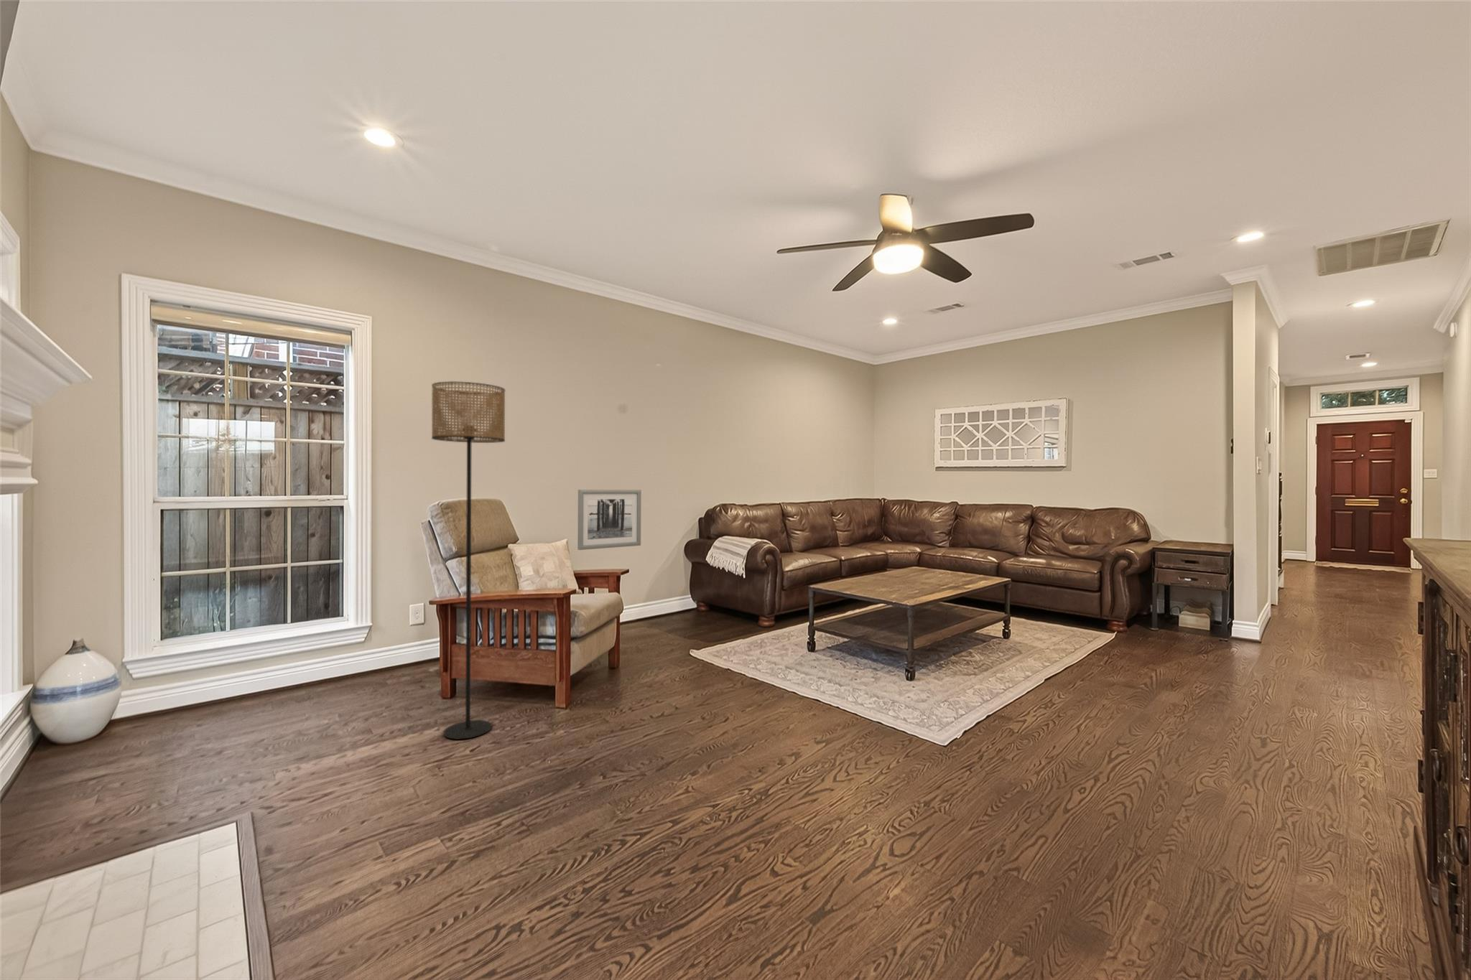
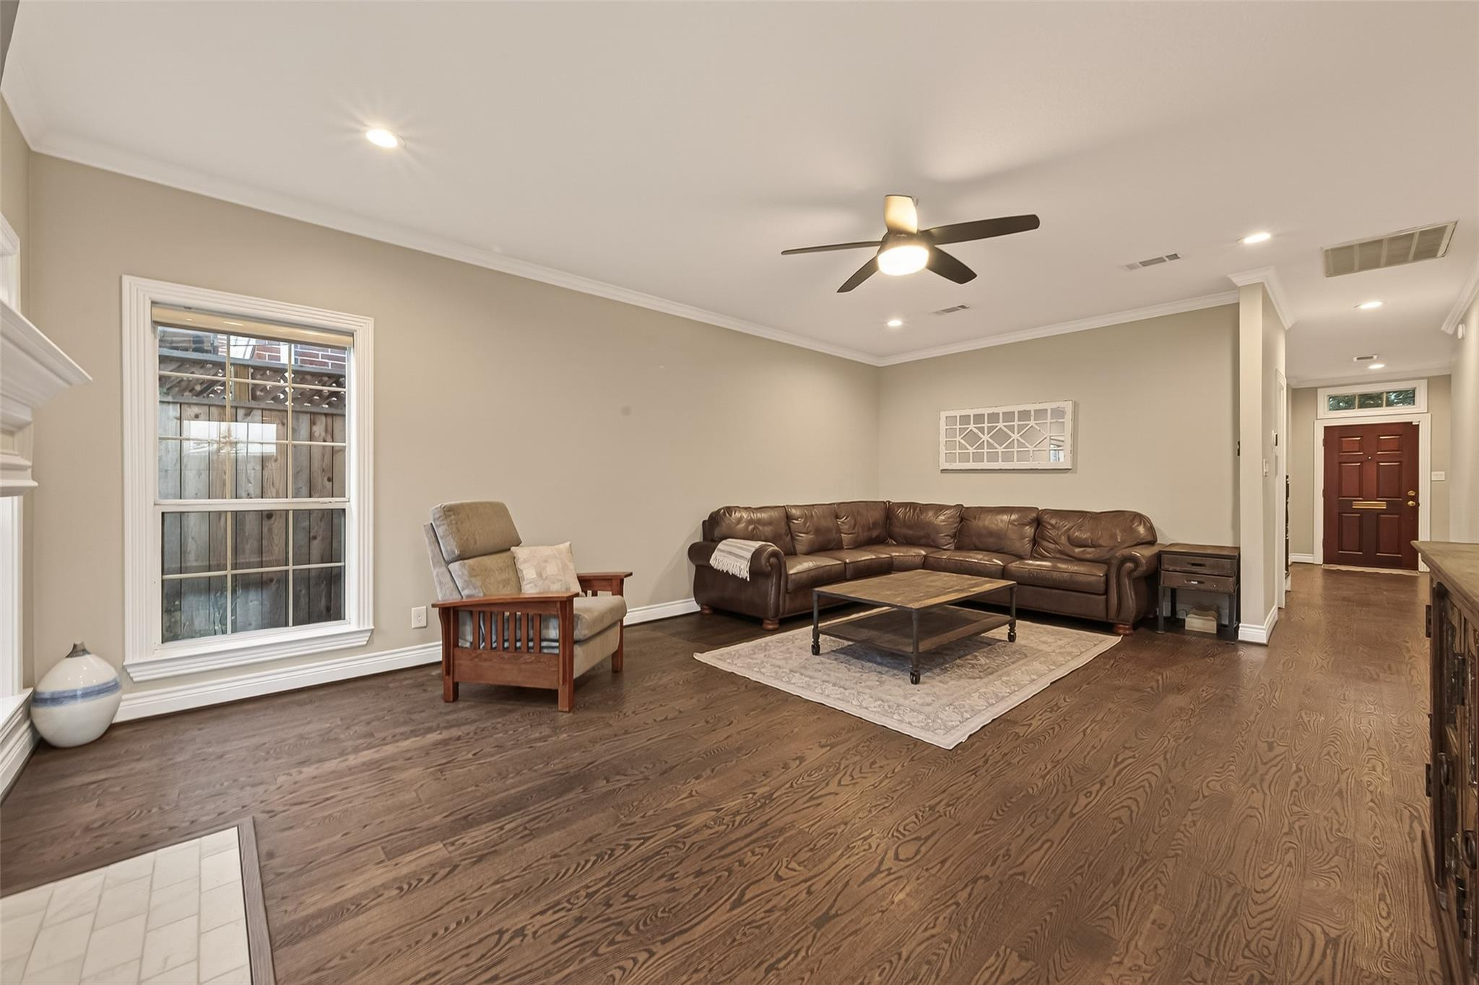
- floor lamp [431,381,505,740]
- wall art [576,489,642,550]
